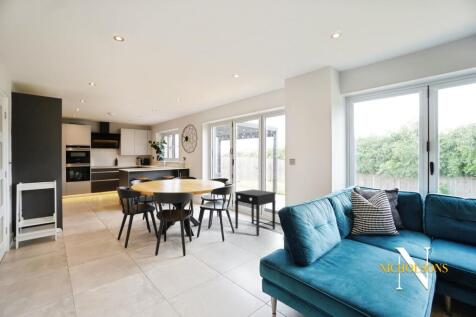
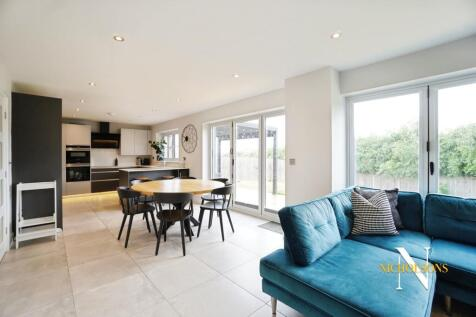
- side table [234,188,277,237]
